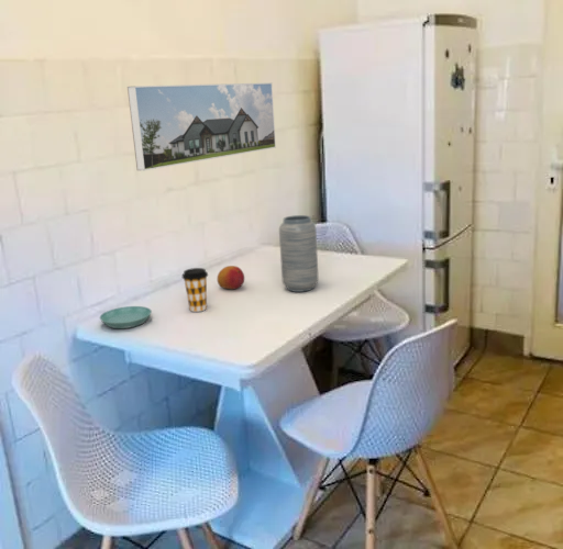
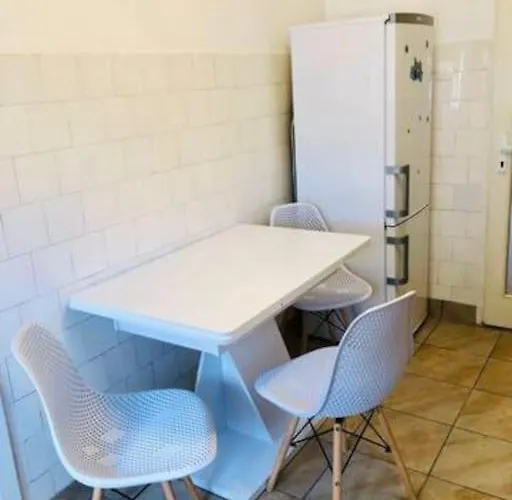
- coffee cup [181,267,209,313]
- saucer [99,305,153,329]
- vase [278,214,320,293]
- fruit [217,265,245,290]
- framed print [126,81,277,171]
